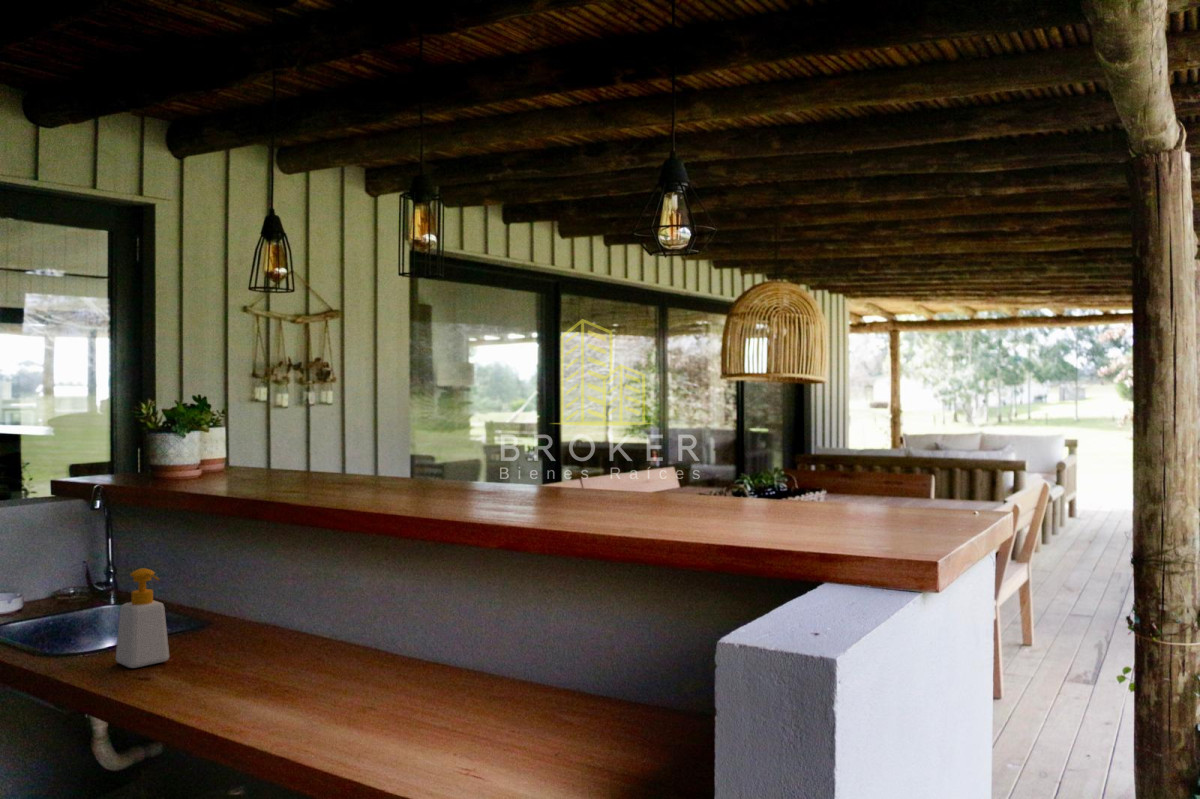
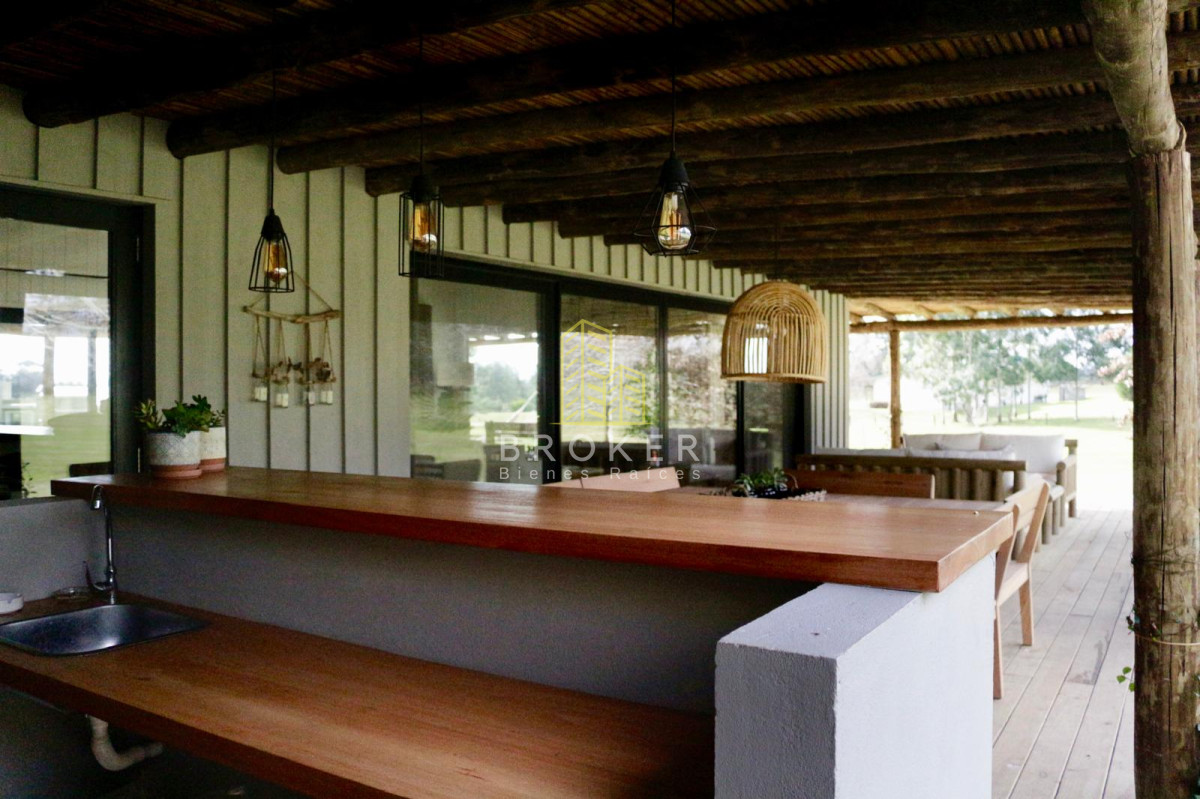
- soap bottle [115,567,170,669]
